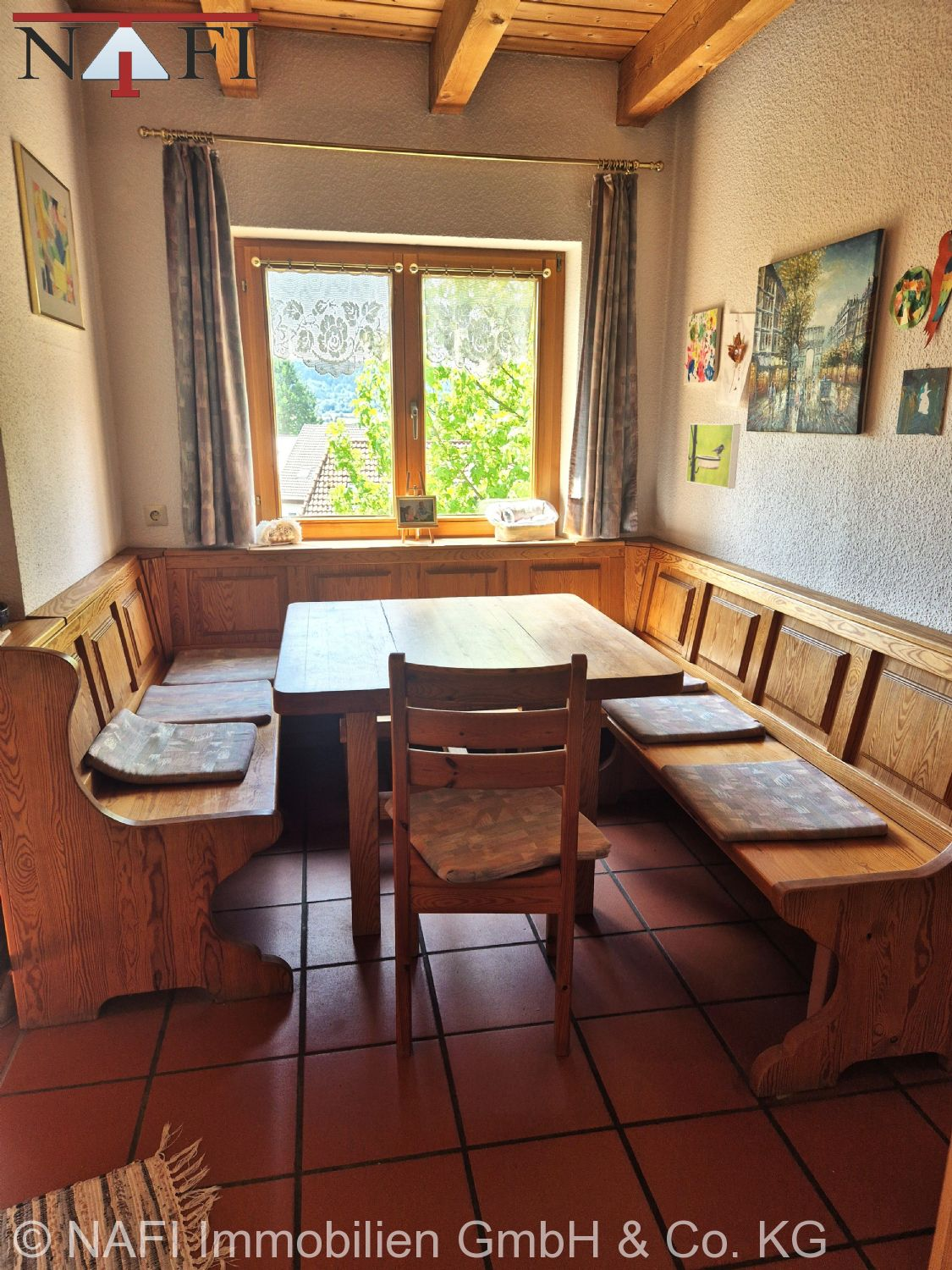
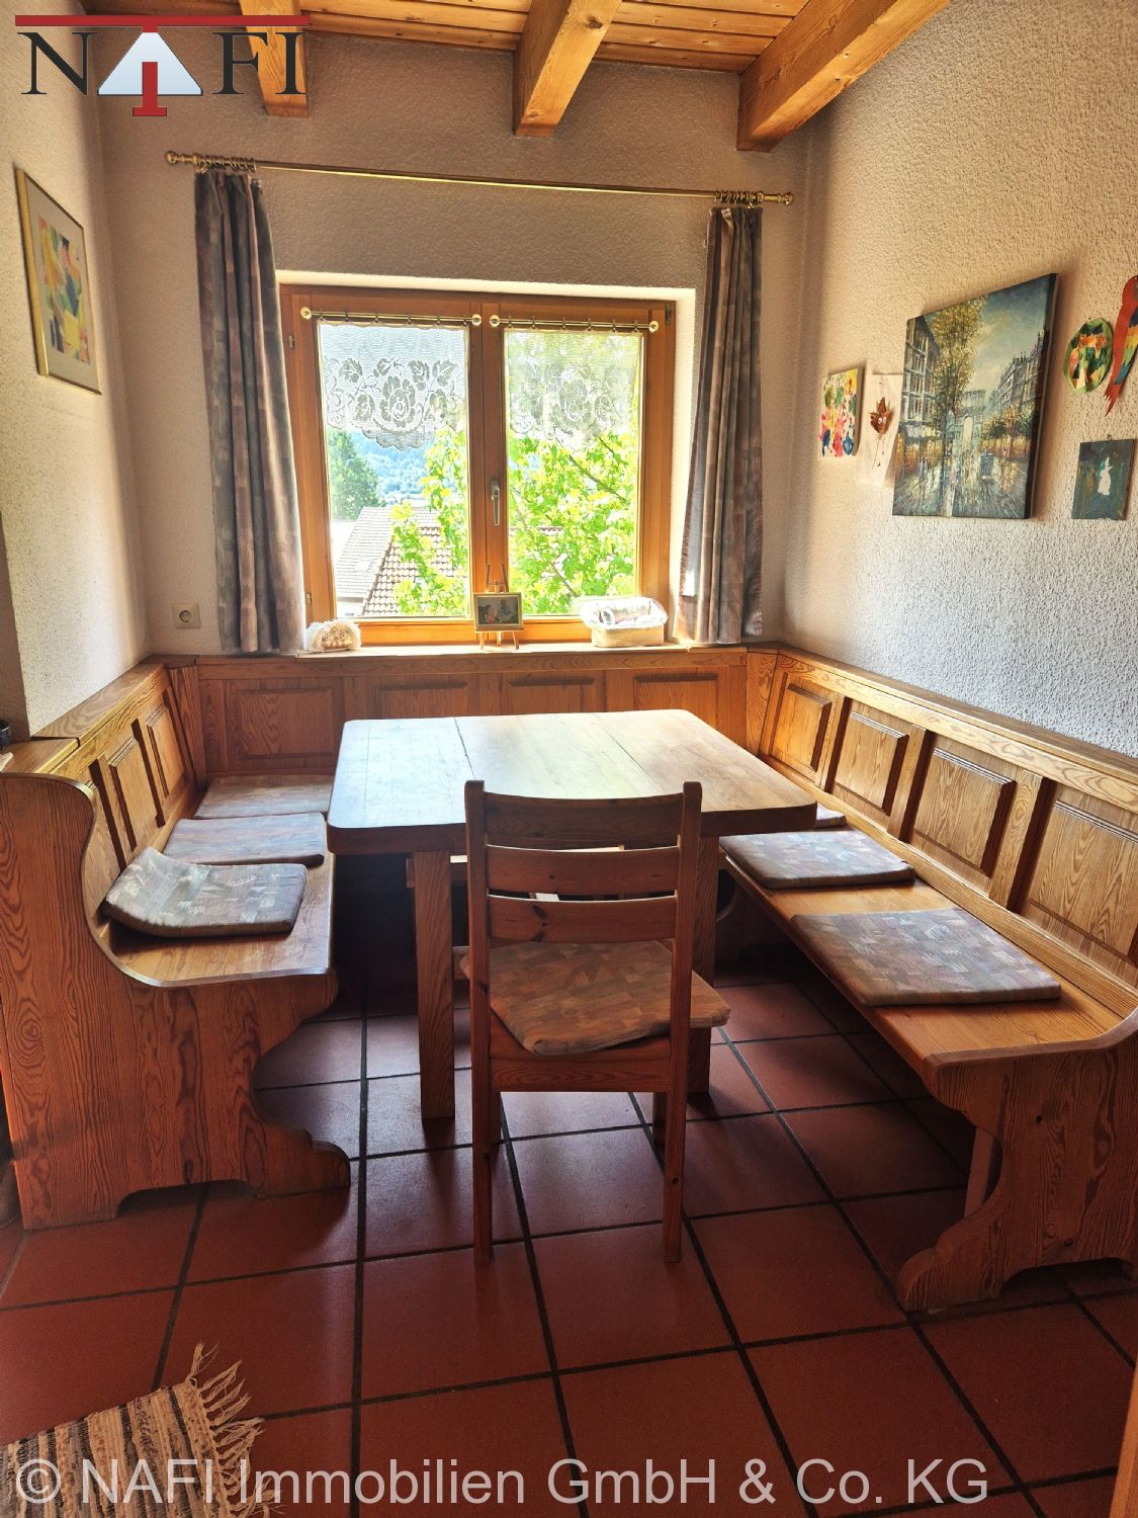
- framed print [685,422,741,489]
